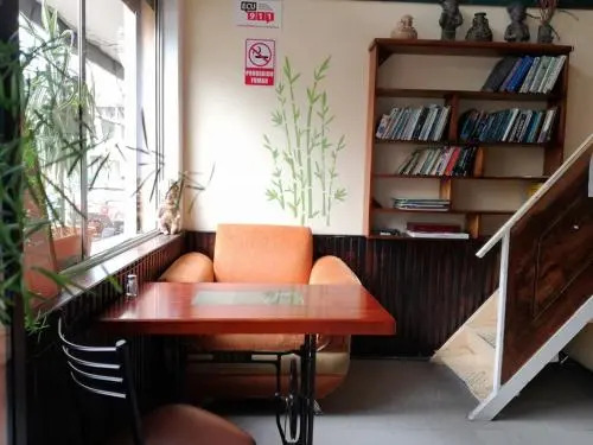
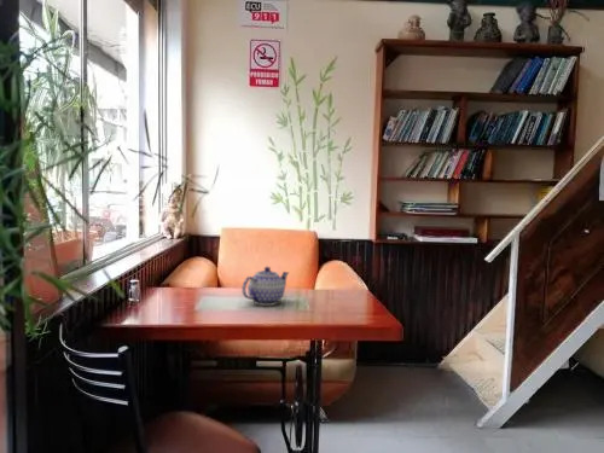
+ teapot [240,266,290,307]
